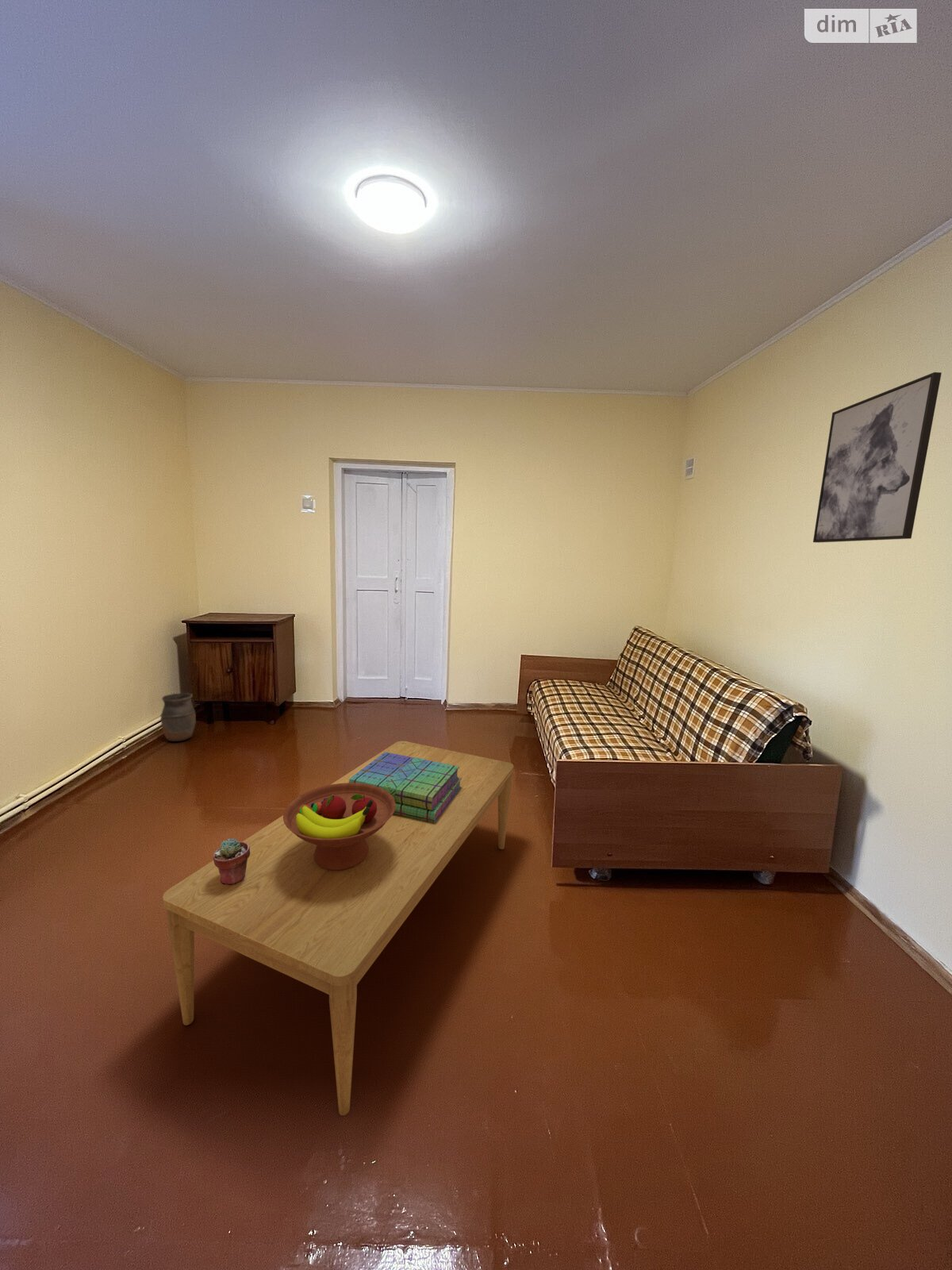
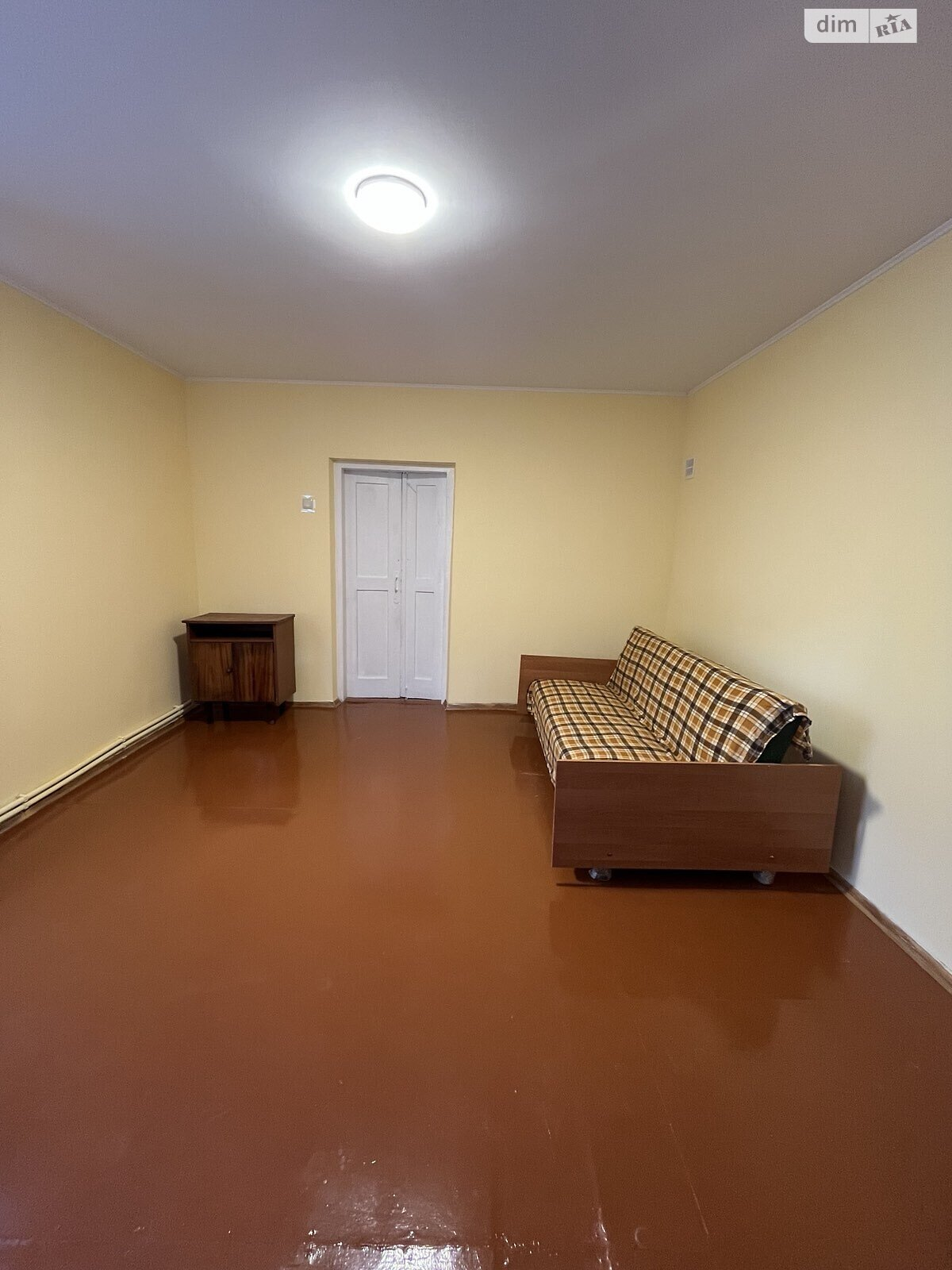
- stack of books [349,752,462,823]
- wall art [812,371,942,544]
- fruit bowl [282,783,396,871]
- vase [159,692,197,742]
- coffee table [162,741,514,1116]
- potted succulent [213,838,250,885]
